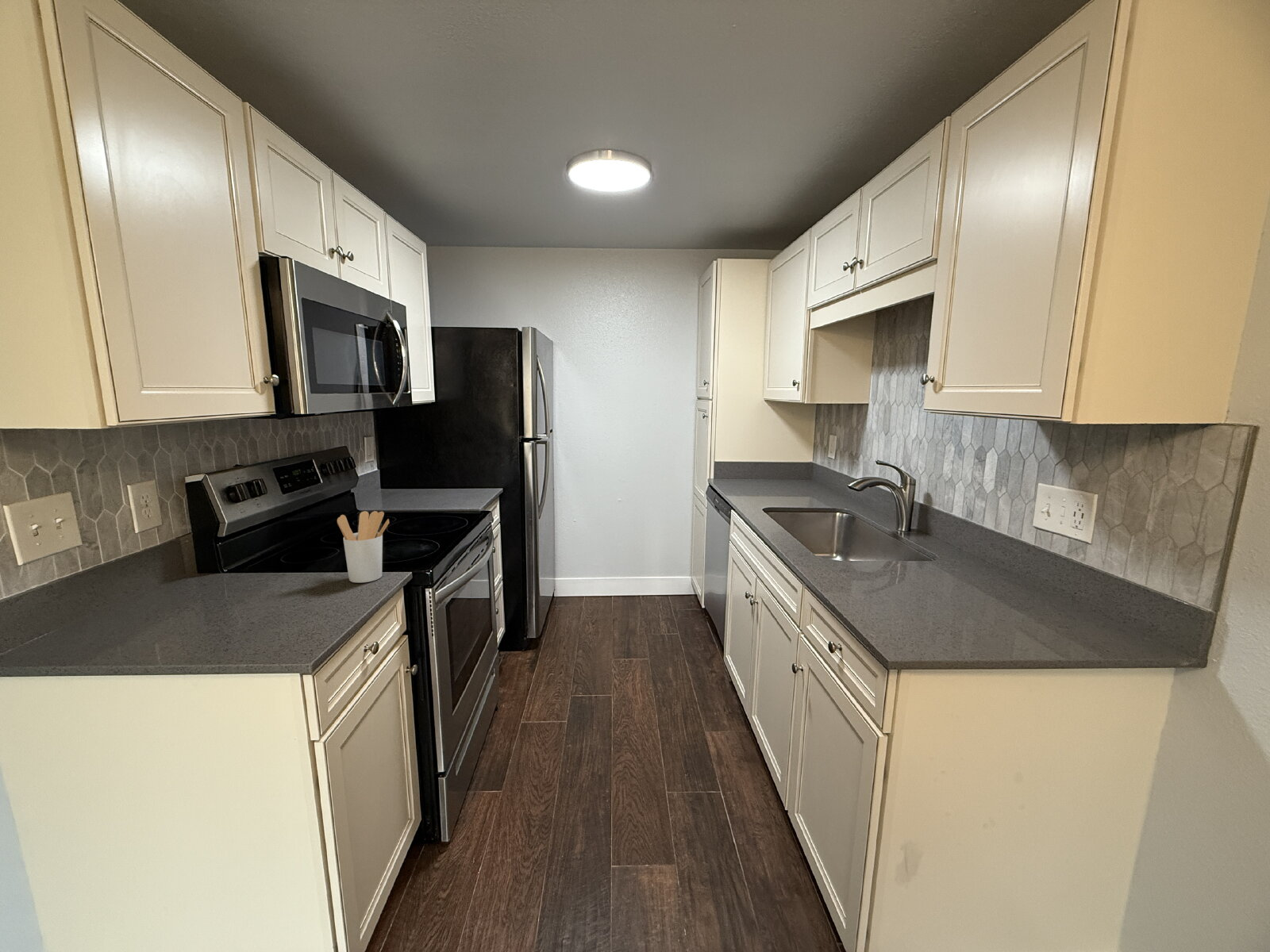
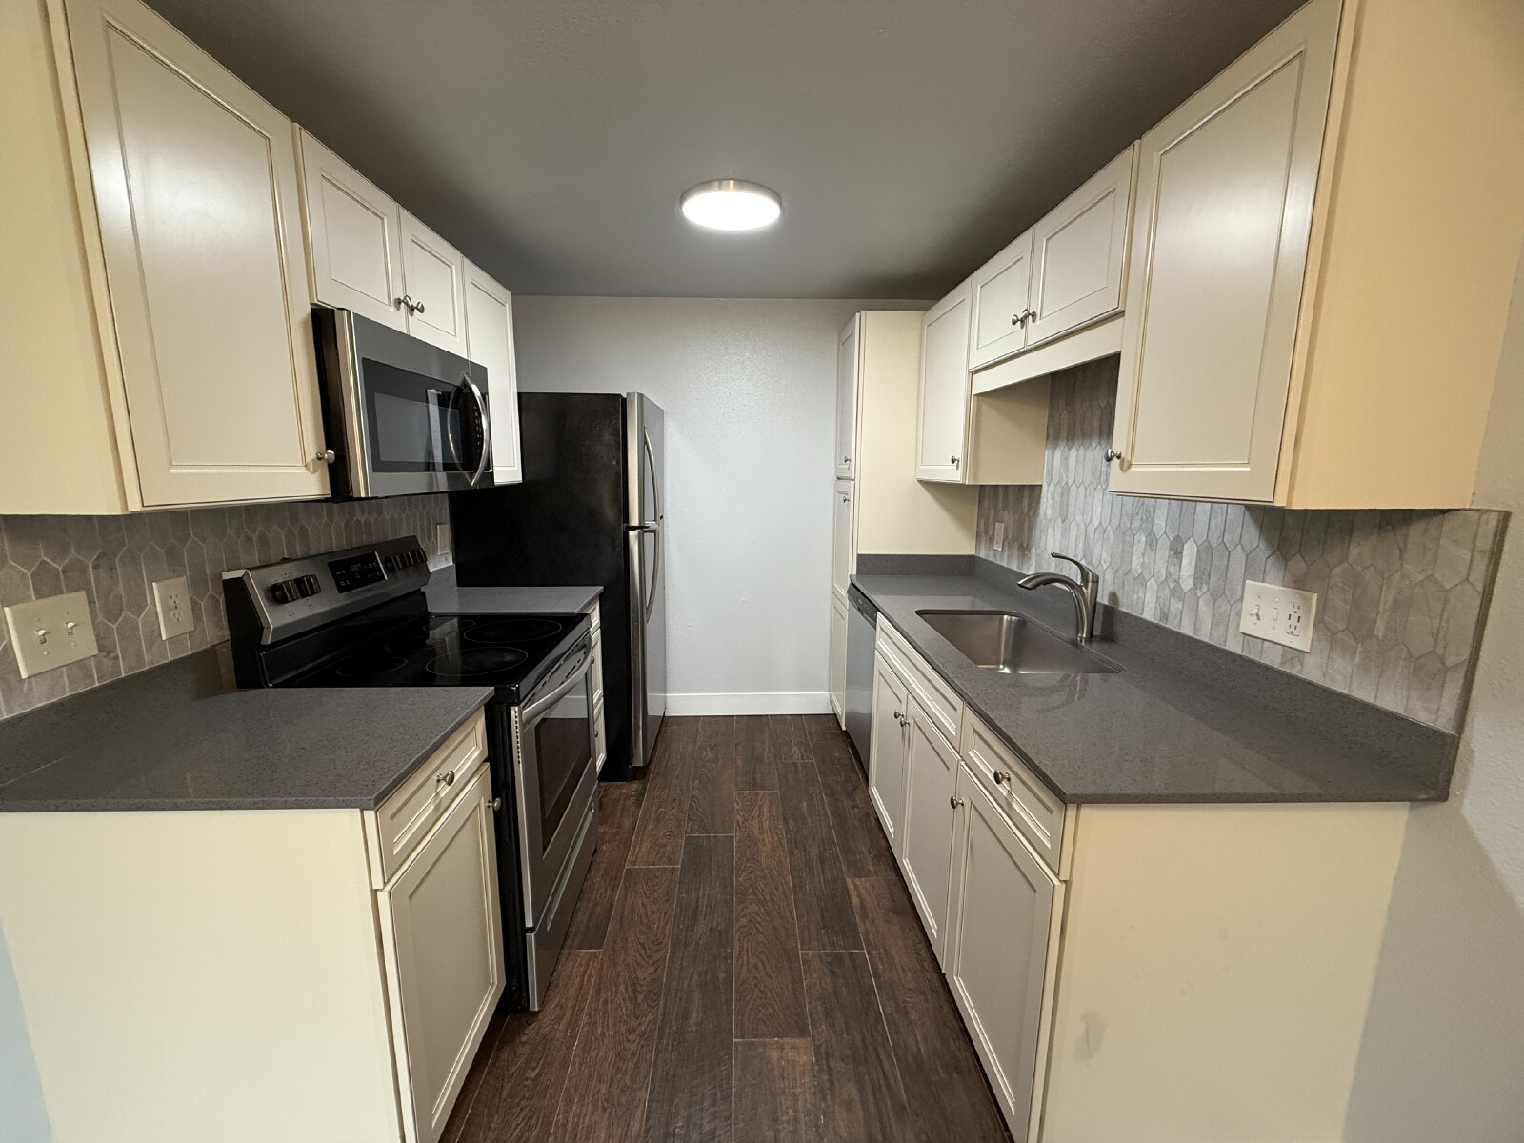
- utensil holder [337,510,391,584]
